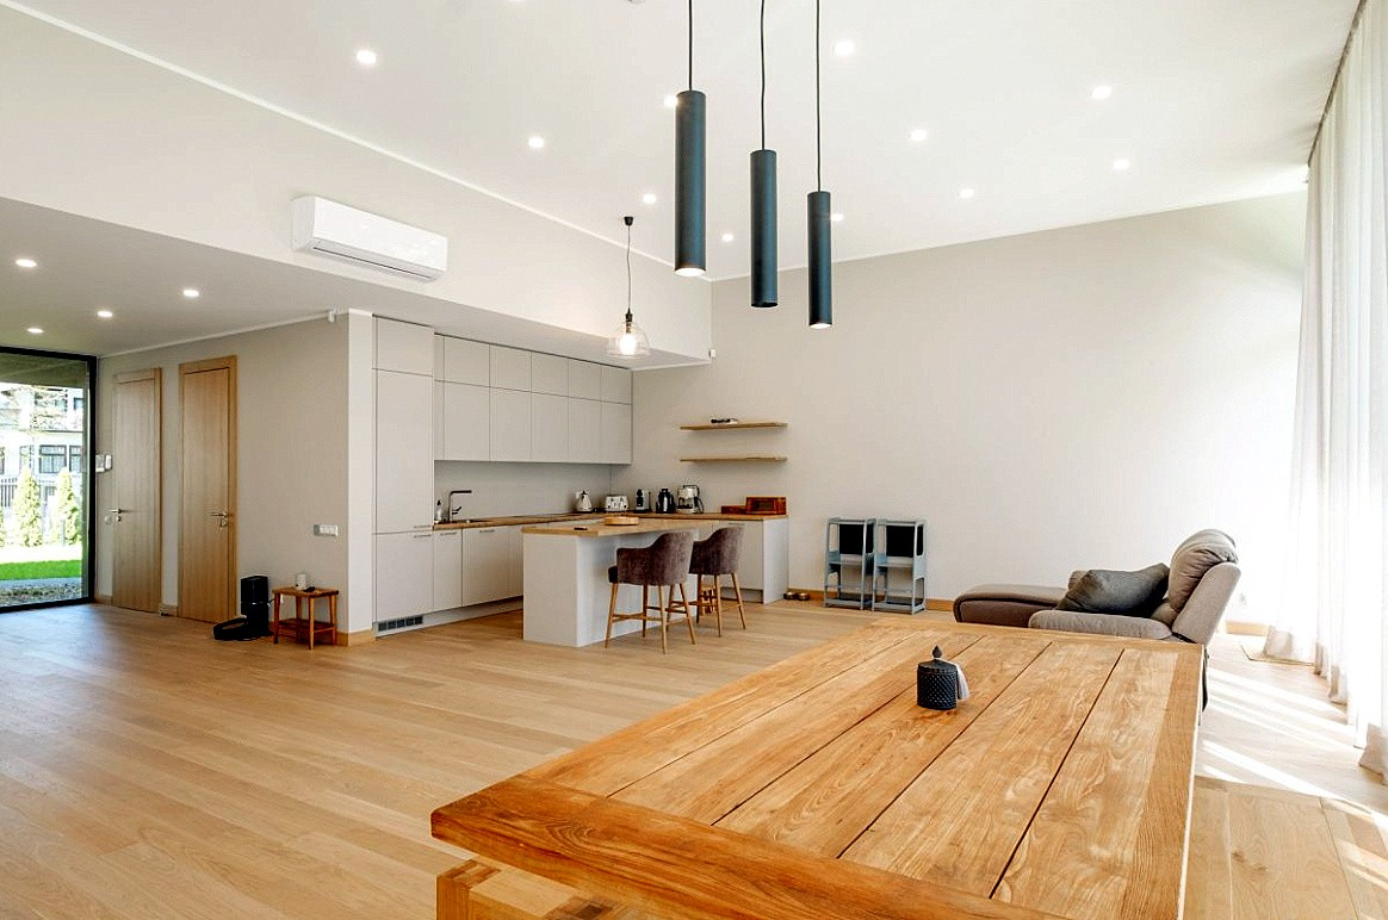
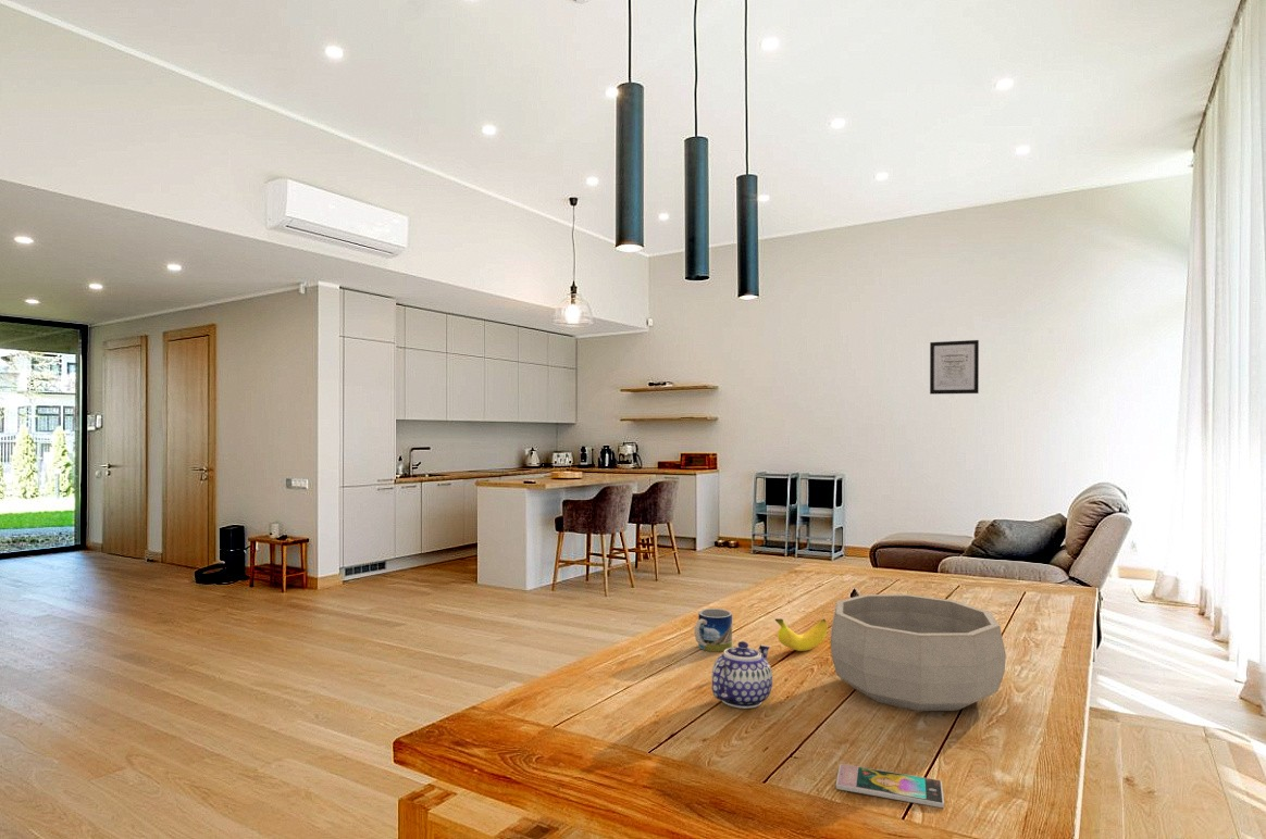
+ wall art [929,339,980,396]
+ mug [693,608,733,652]
+ teapot [711,640,773,710]
+ decorative bowl [830,593,1007,712]
+ banana [774,617,829,652]
+ smartphone [835,763,945,809]
